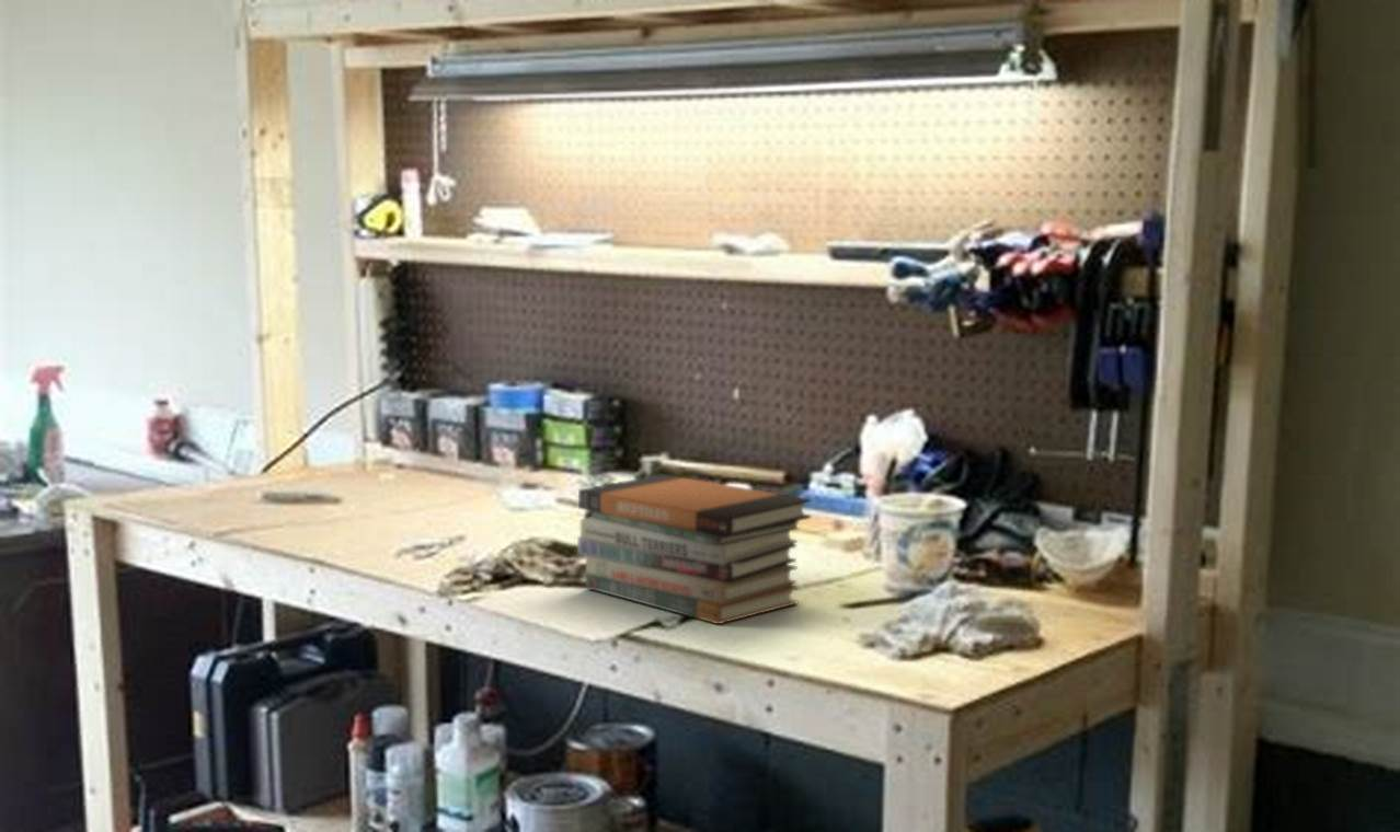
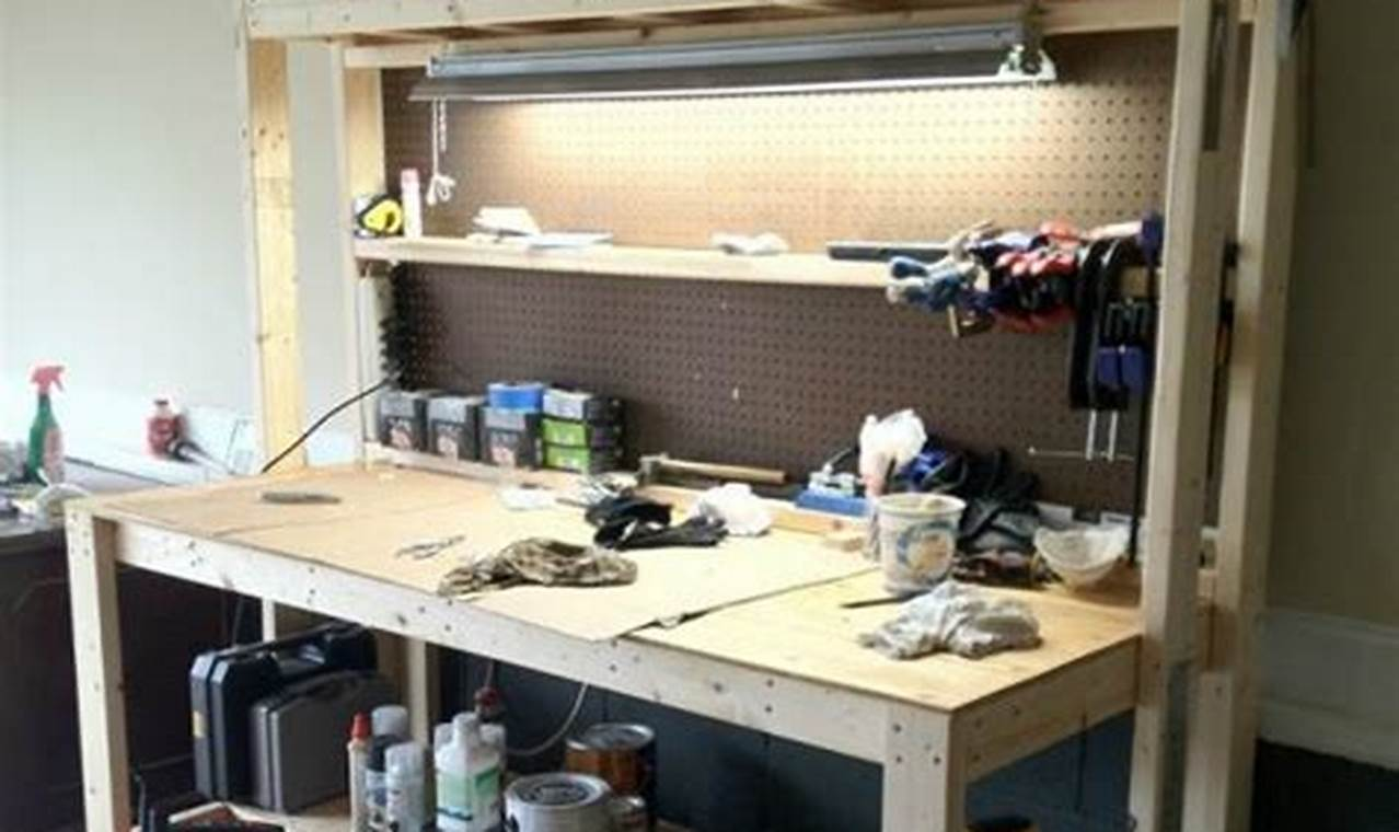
- book stack [576,473,813,625]
